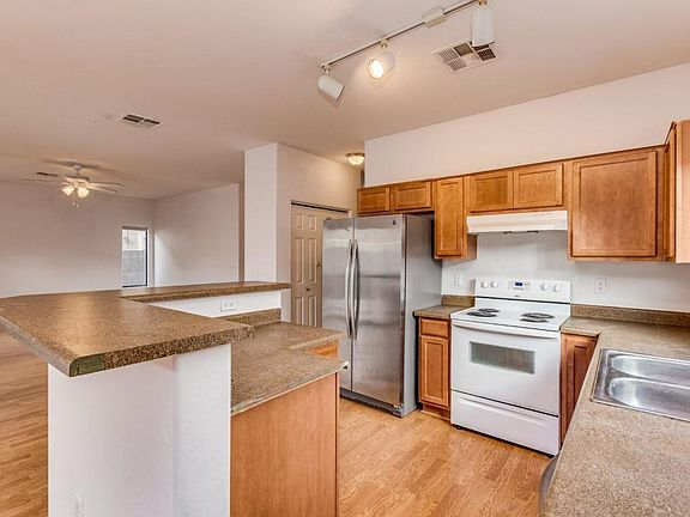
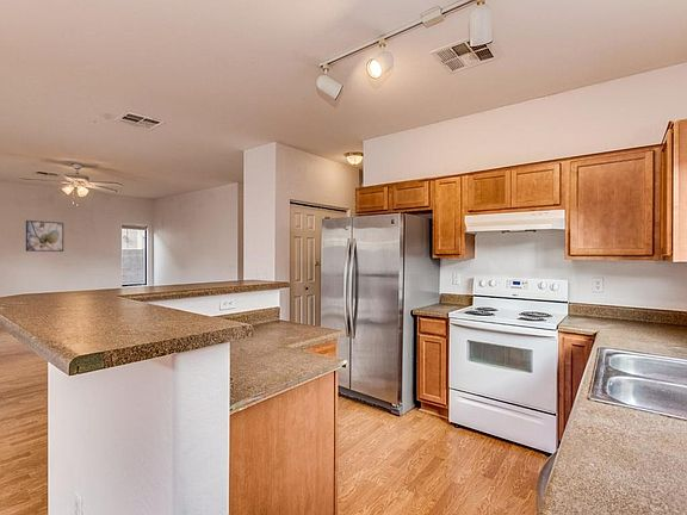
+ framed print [25,219,64,253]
